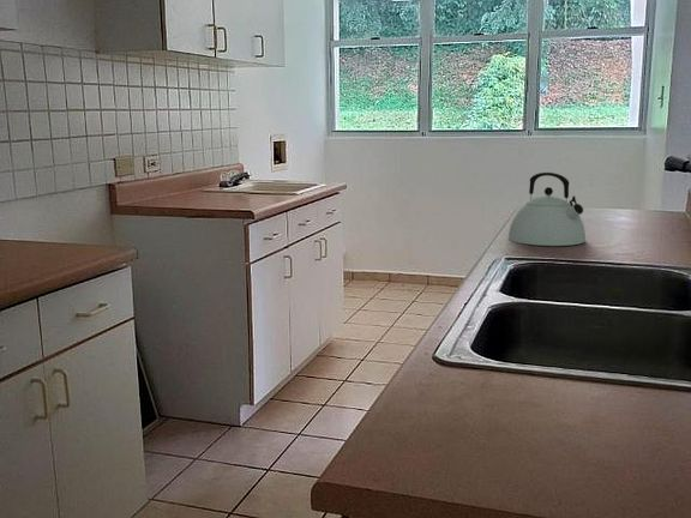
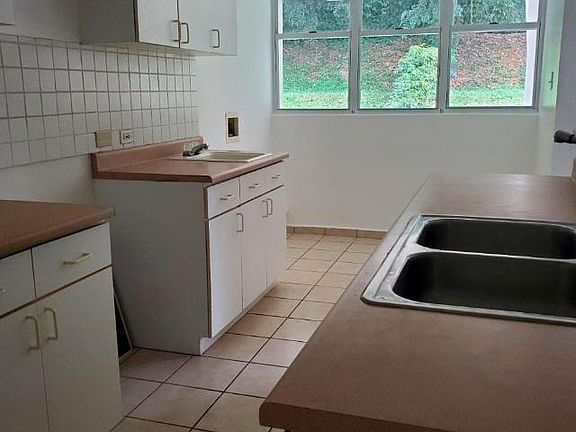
- kettle [507,171,587,247]
